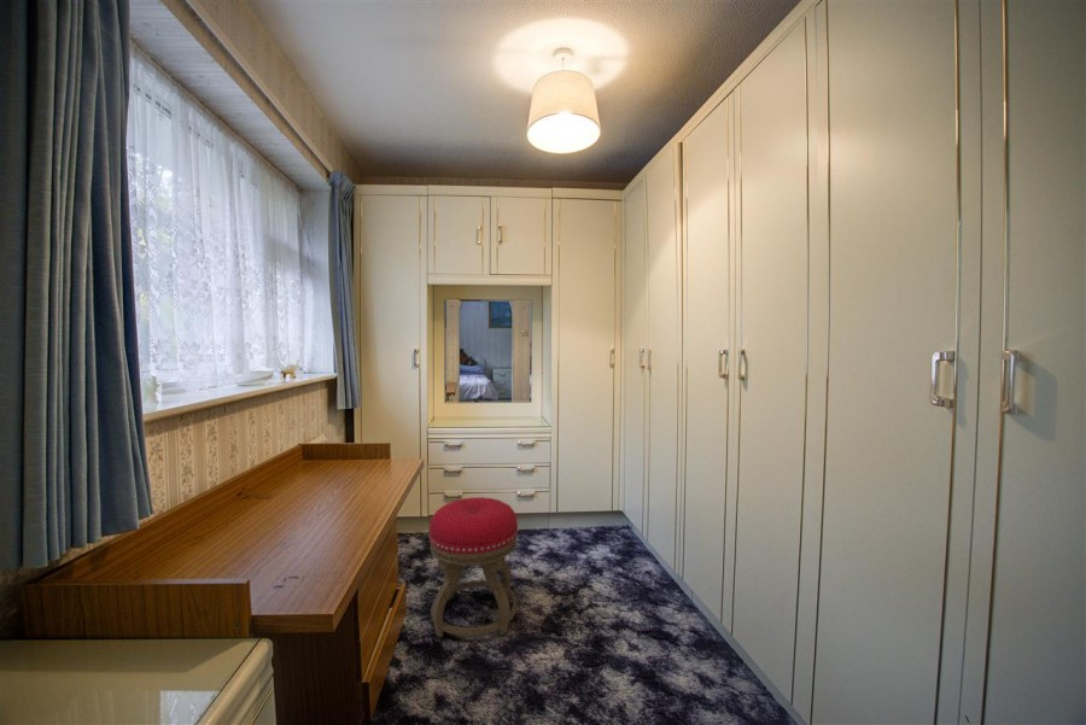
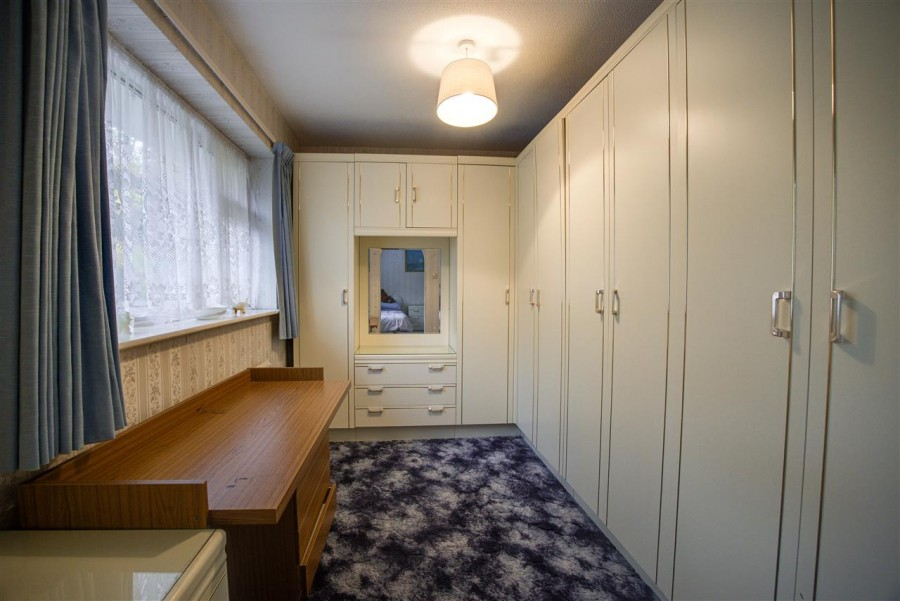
- stool [427,496,519,638]
